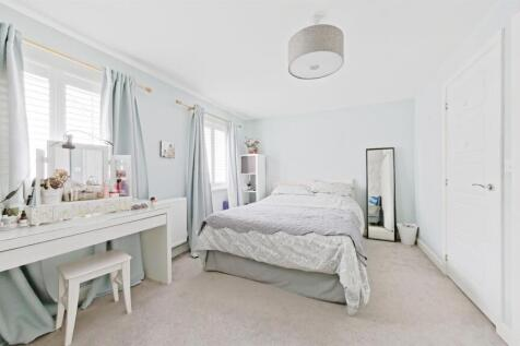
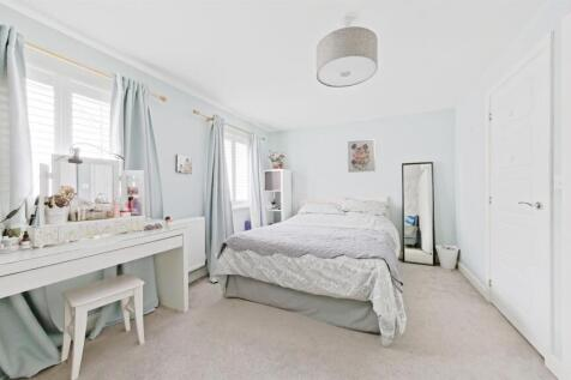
+ wall art [347,138,377,174]
